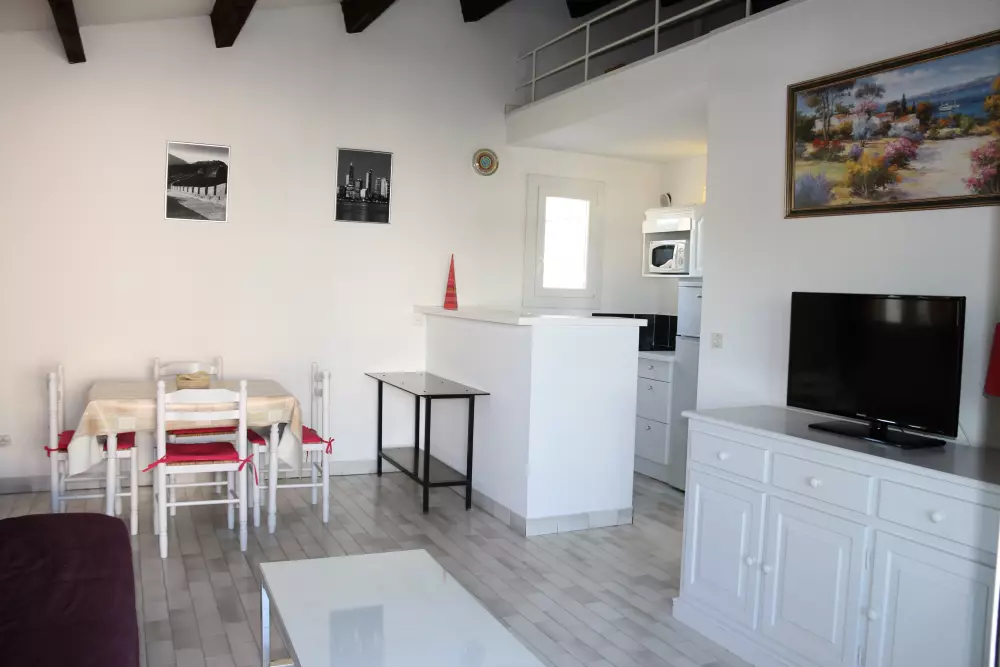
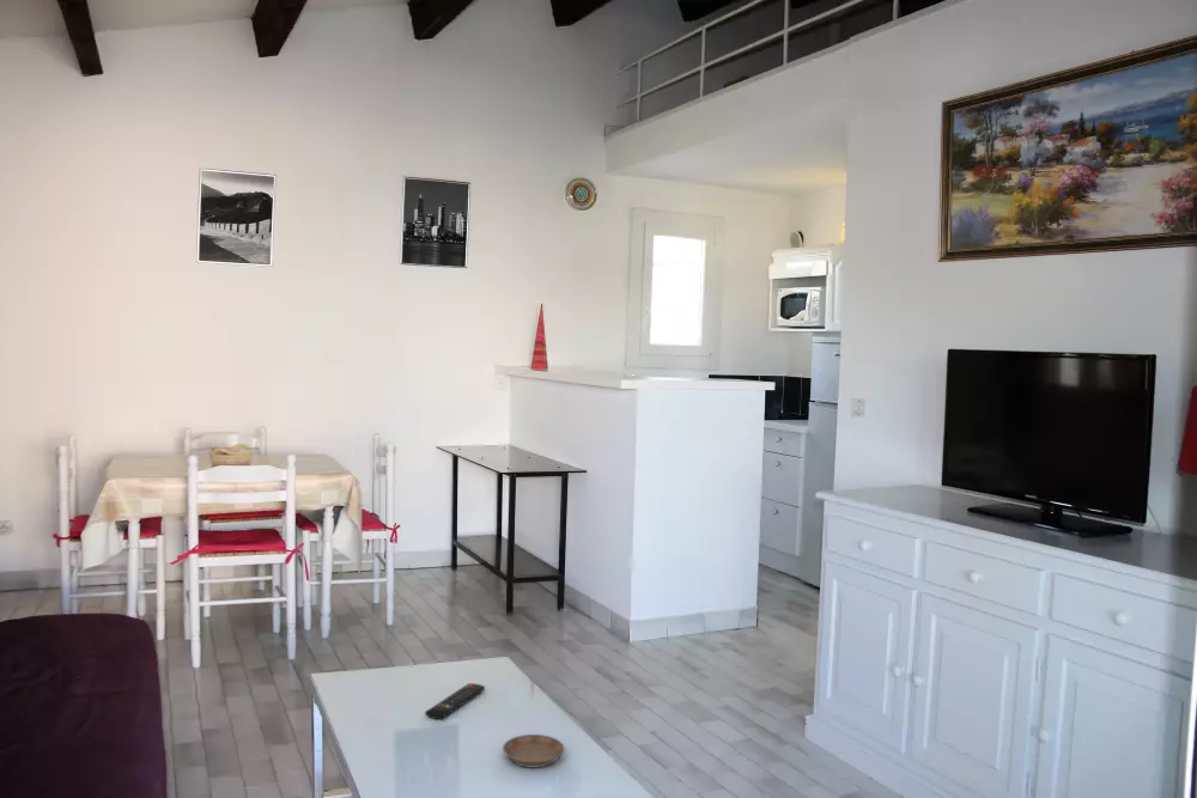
+ remote control [424,682,486,720]
+ saucer [502,733,565,769]
